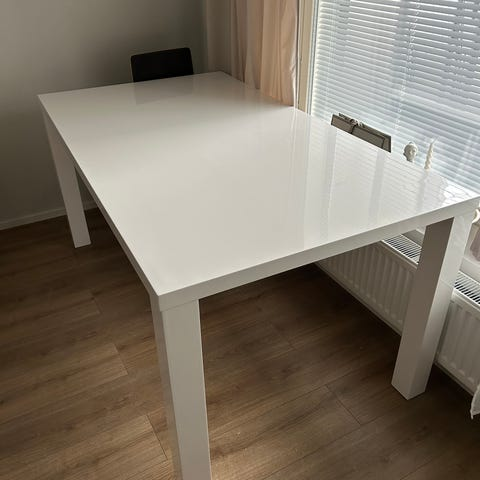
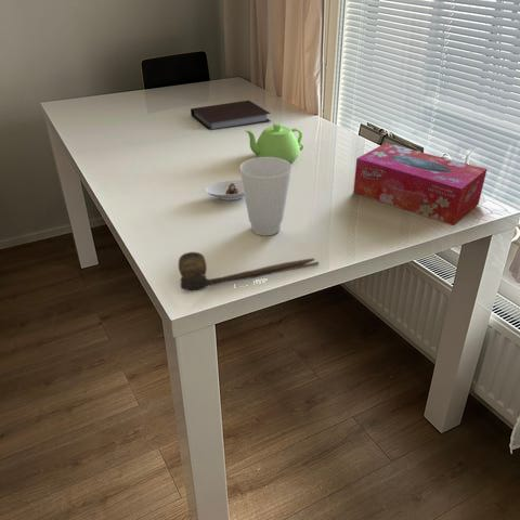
+ spoon [178,251,320,291]
+ tissue box [352,142,489,226]
+ teapot [244,122,304,164]
+ saucer [203,179,245,202]
+ cup [238,157,294,237]
+ notebook [190,100,272,131]
